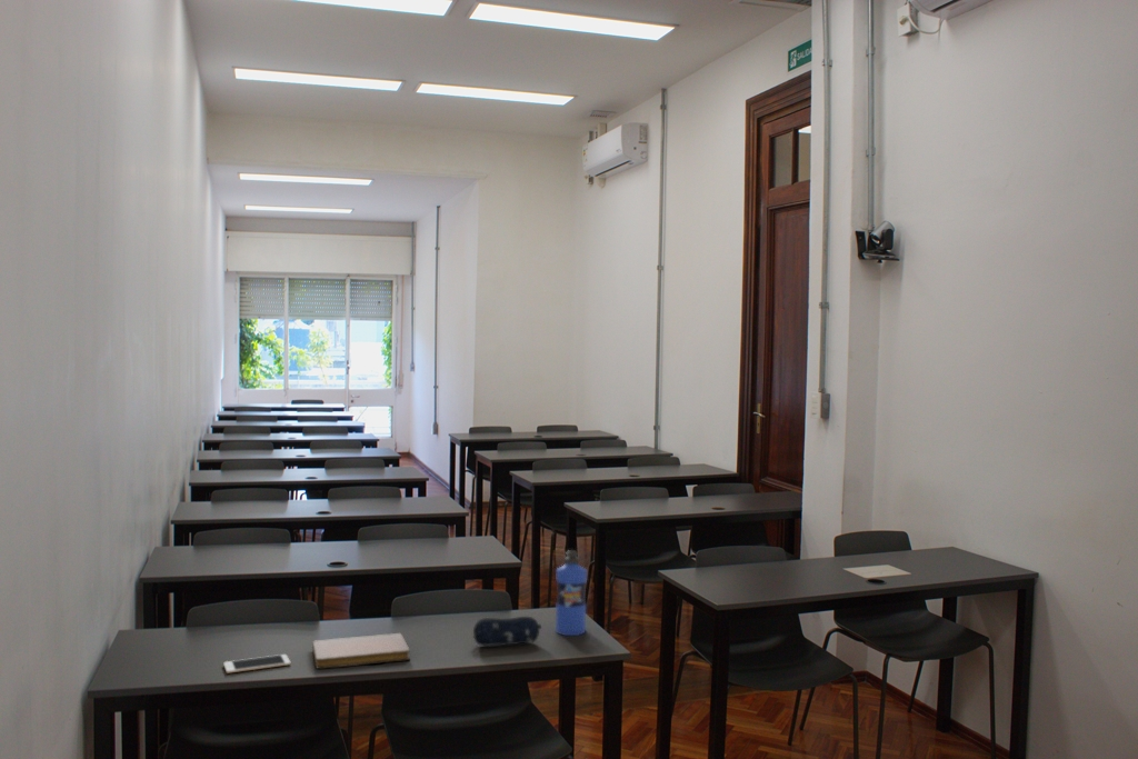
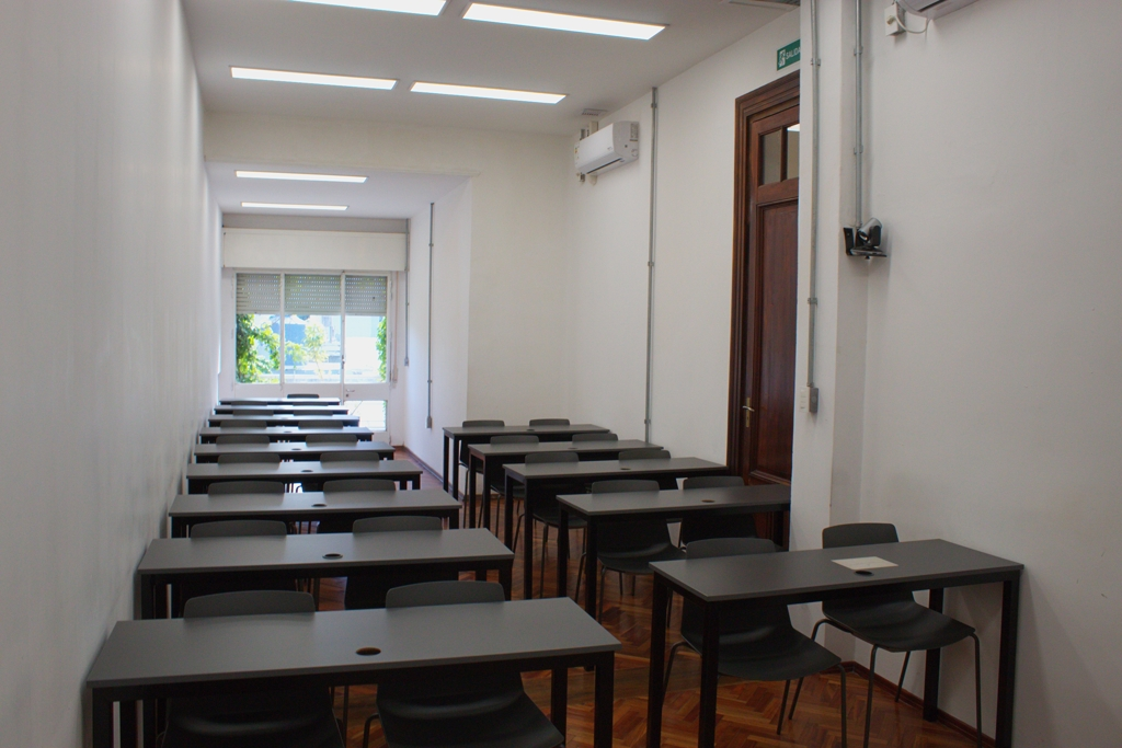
- notebook [311,632,411,670]
- pencil case [472,616,542,647]
- cell phone [222,653,291,675]
- water bottle [555,549,588,637]
